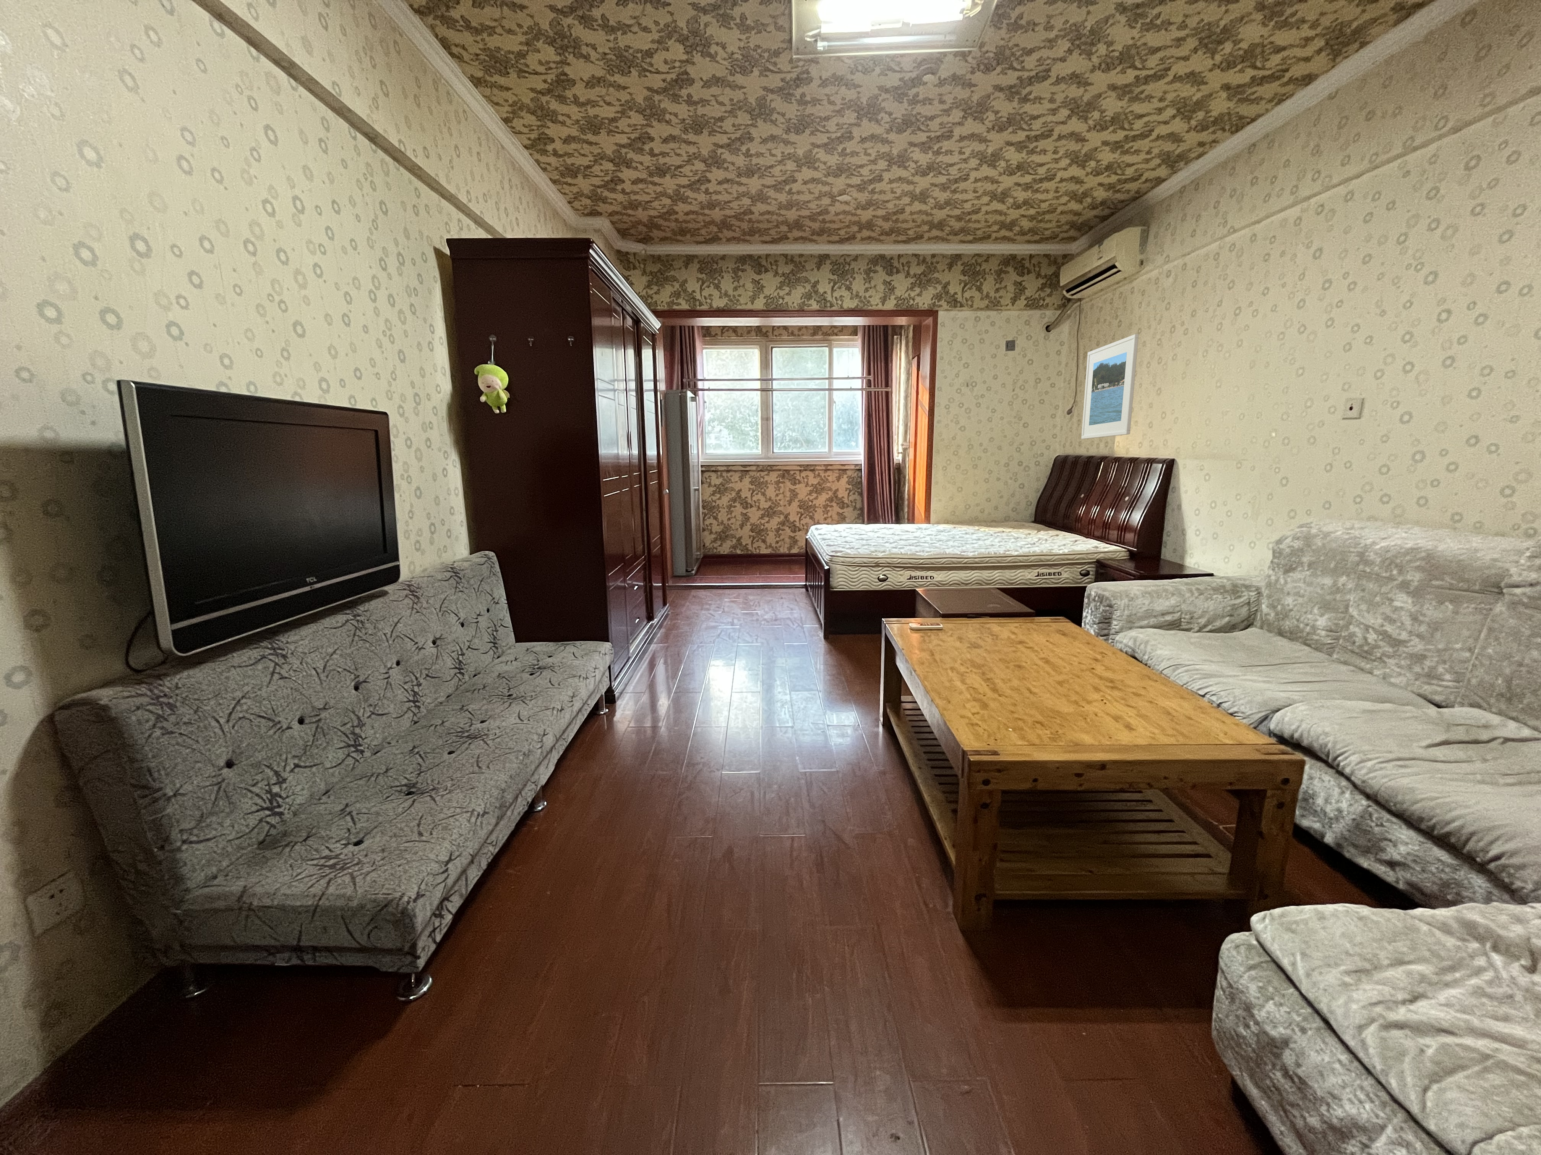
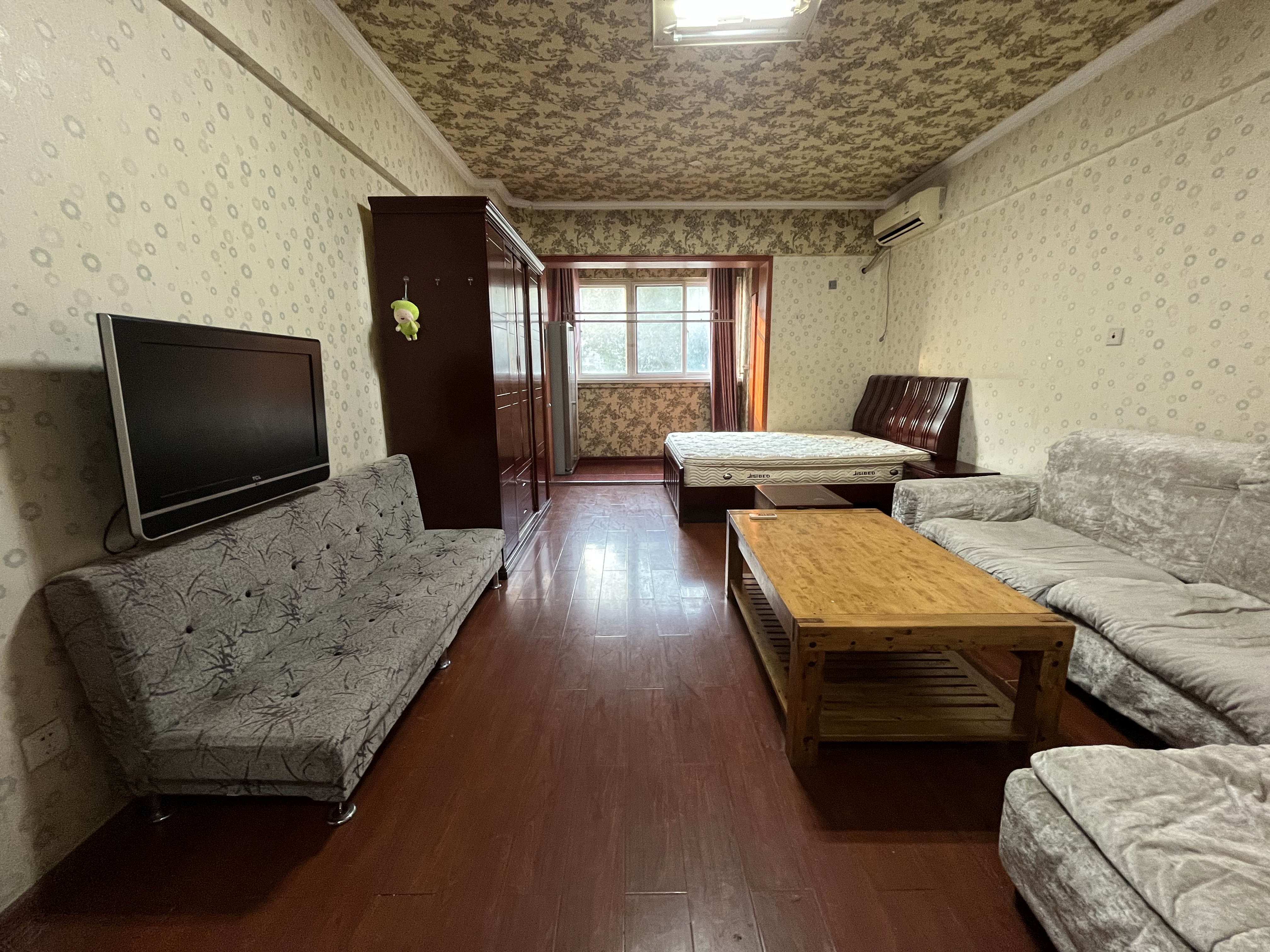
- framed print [1081,334,1139,439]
